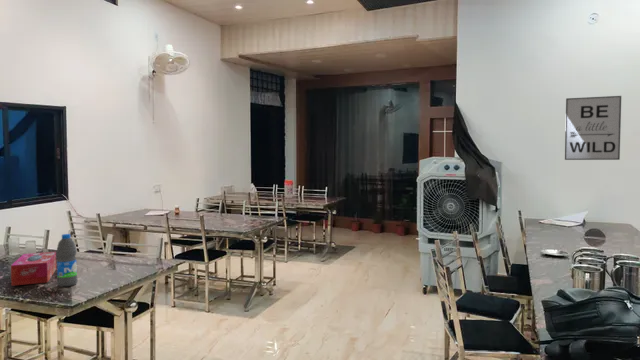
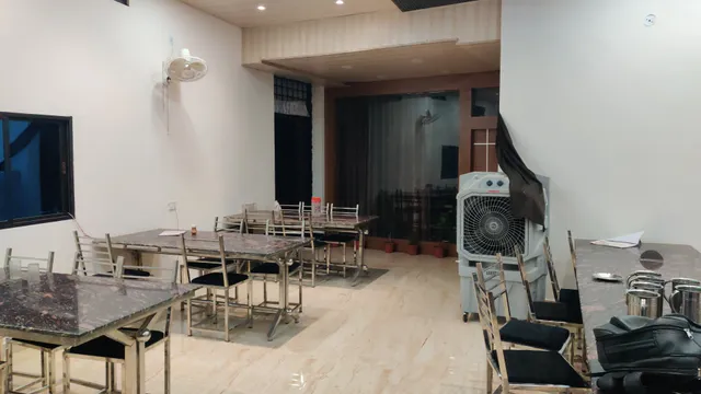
- wall art [564,95,622,161]
- water bottle [55,233,79,288]
- tissue box [10,251,57,287]
